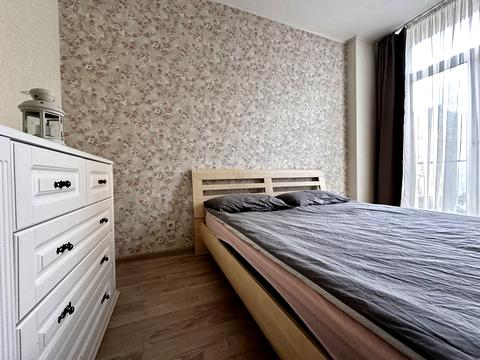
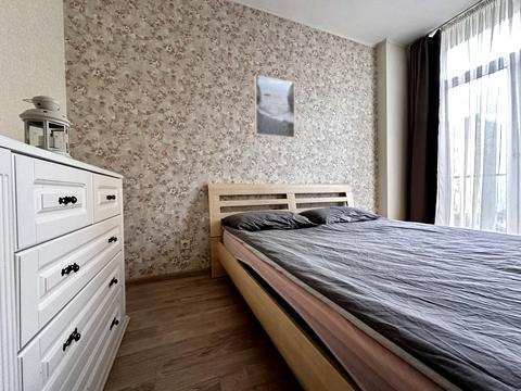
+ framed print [254,74,295,139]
